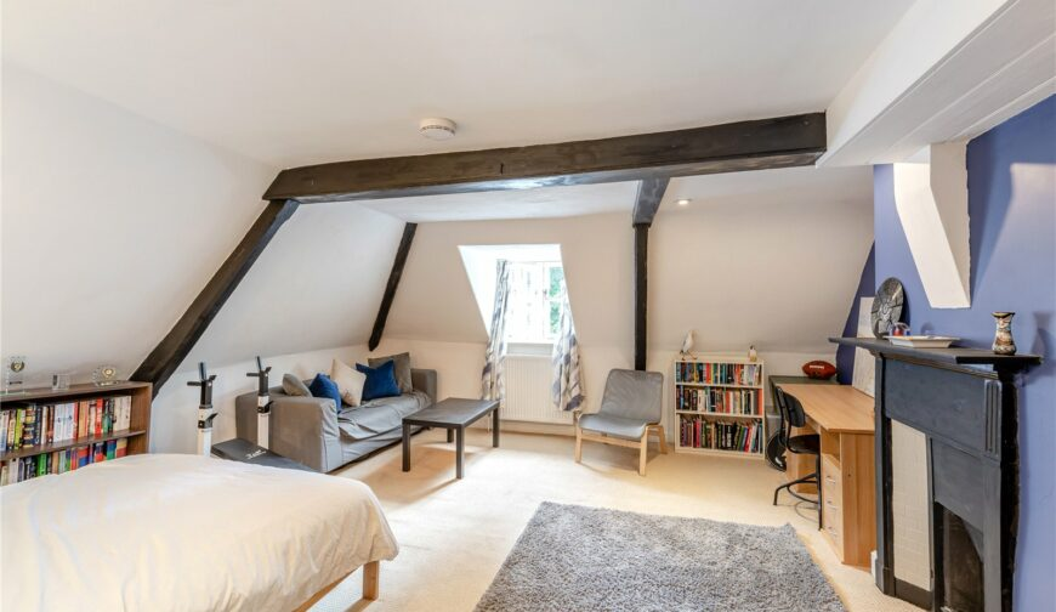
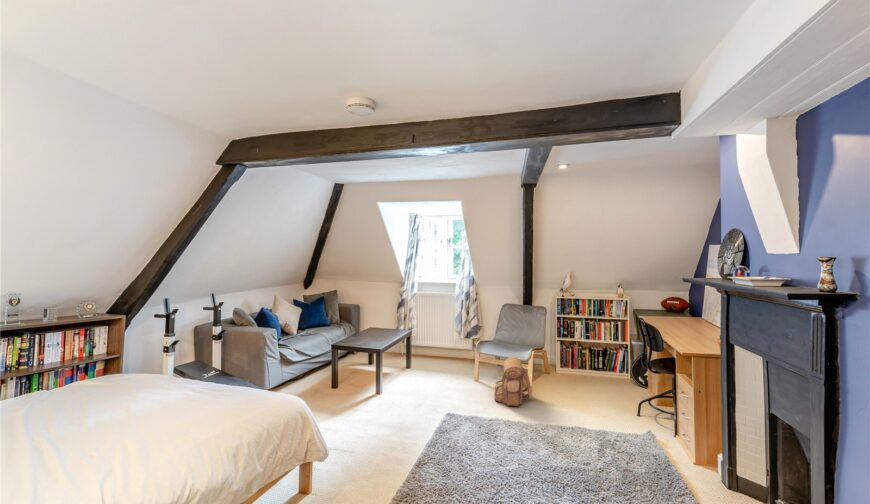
+ backpack [494,356,533,407]
